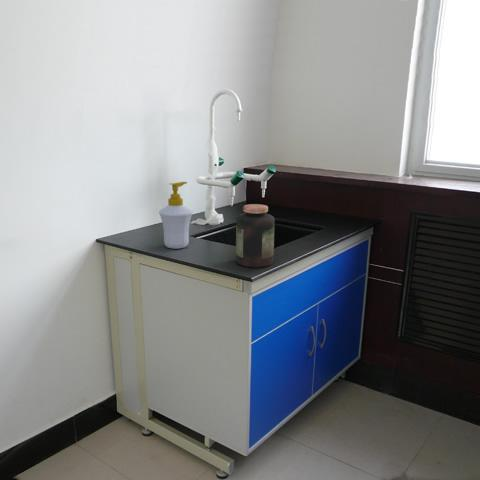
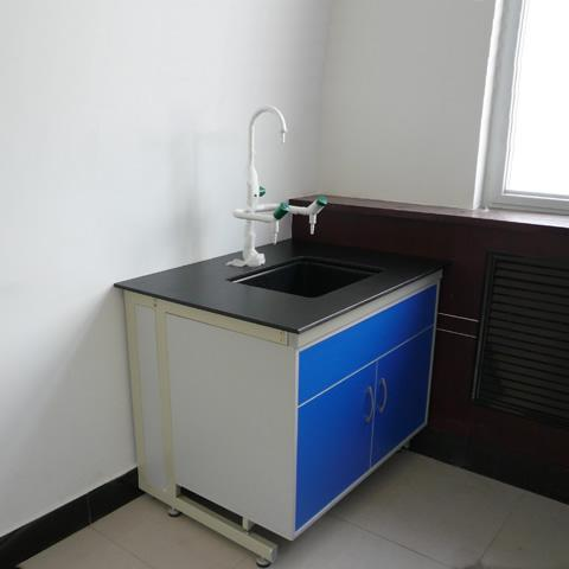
- jar [235,203,276,269]
- soap bottle [158,181,194,250]
